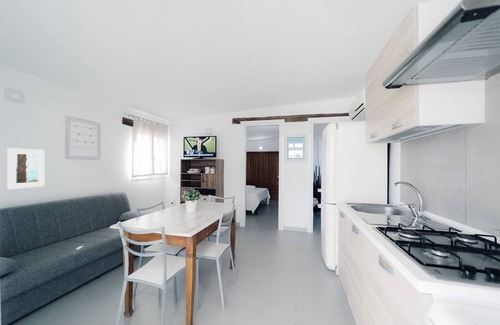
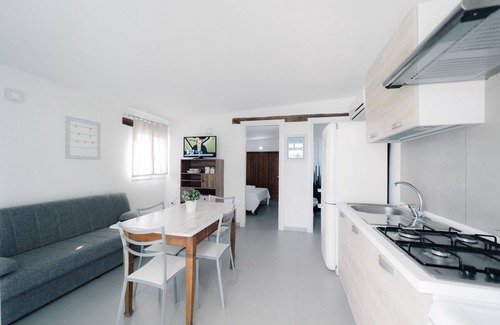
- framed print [6,147,45,190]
